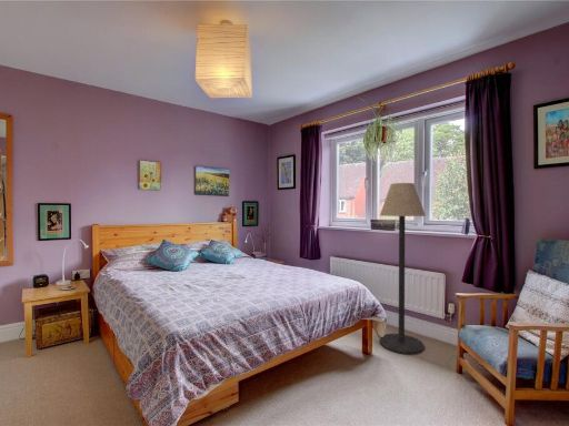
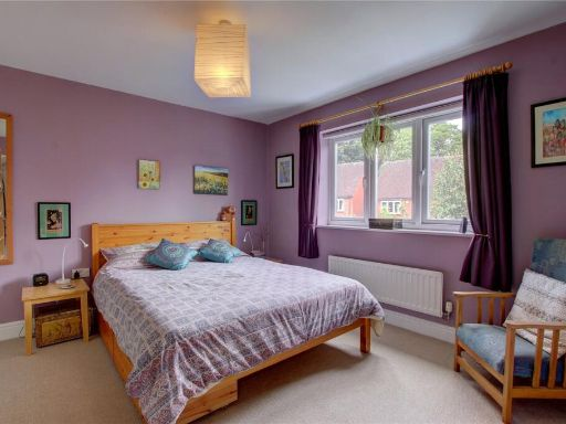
- floor lamp [379,182,427,355]
